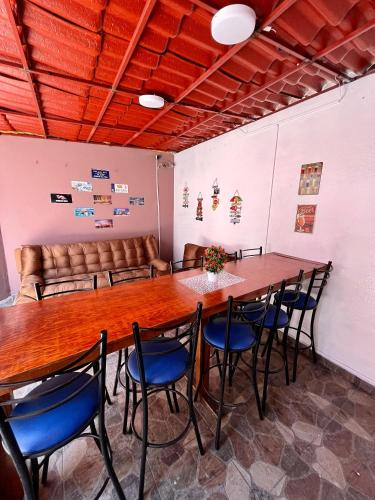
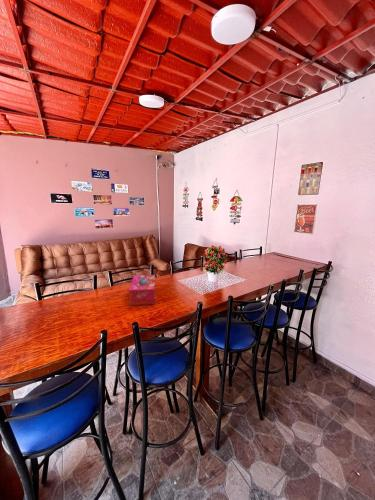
+ tissue box [128,274,156,306]
